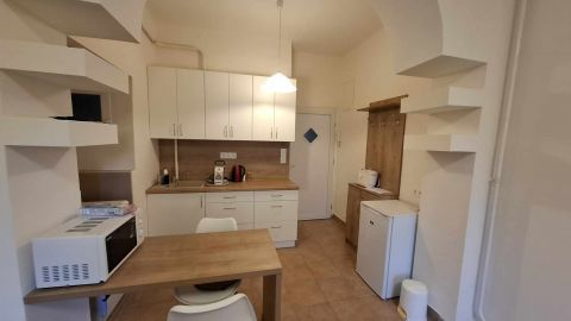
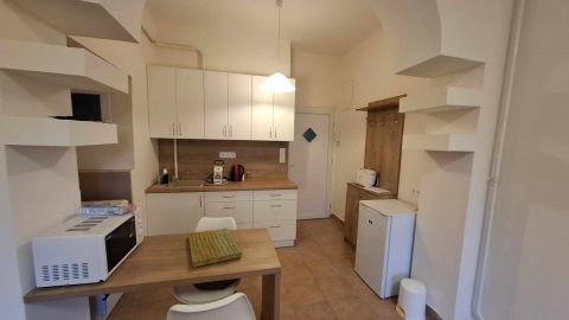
+ cutting board [187,228,243,269]
